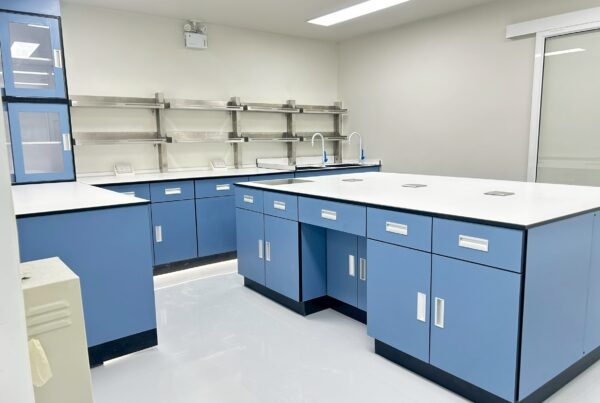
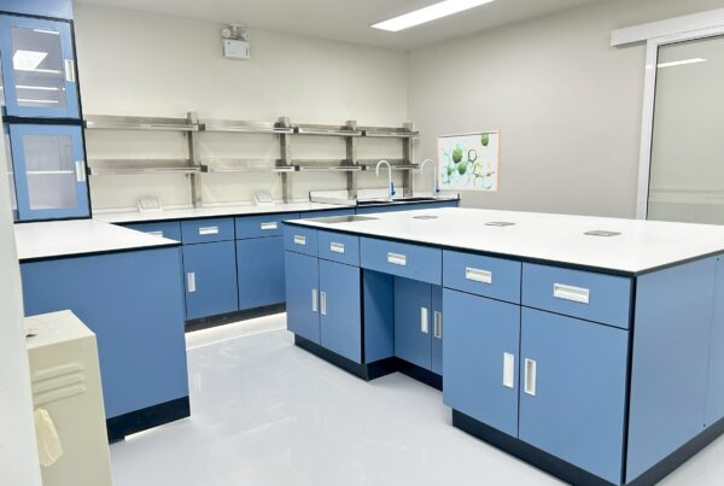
+ wall art [437,129,502,193]
